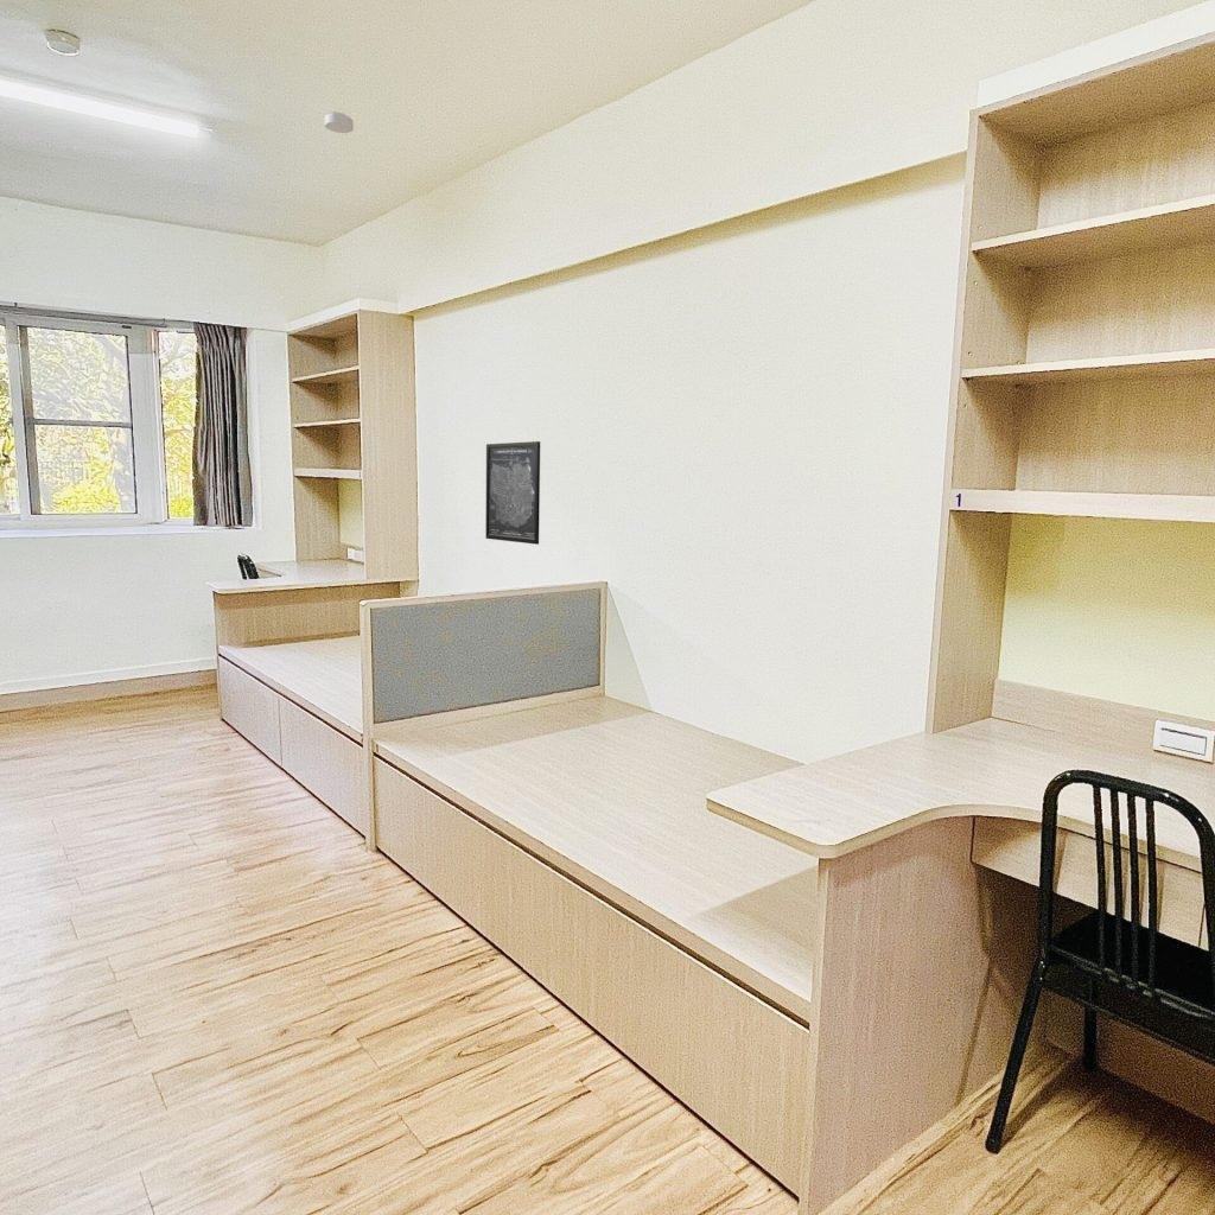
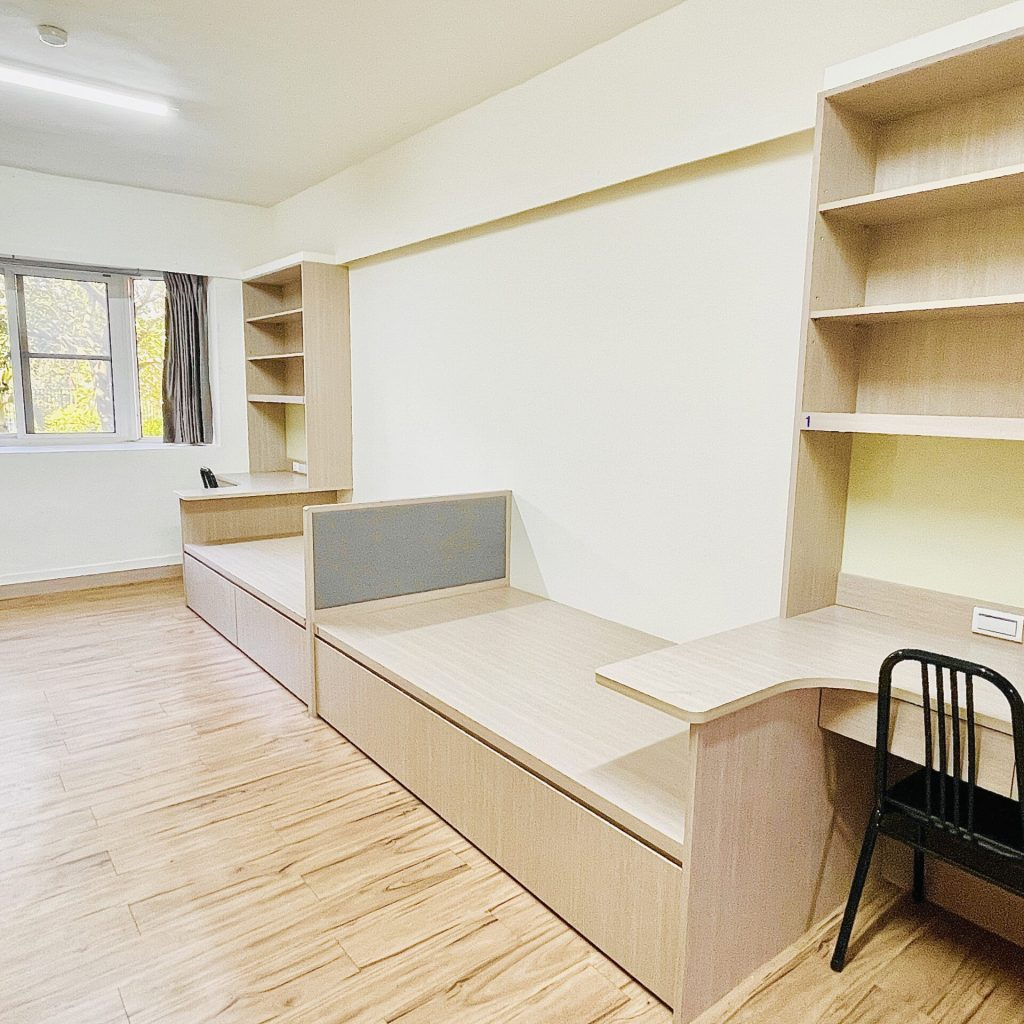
- wall art [484,440,541,546]
- smoke detector [324,110,355,134]
